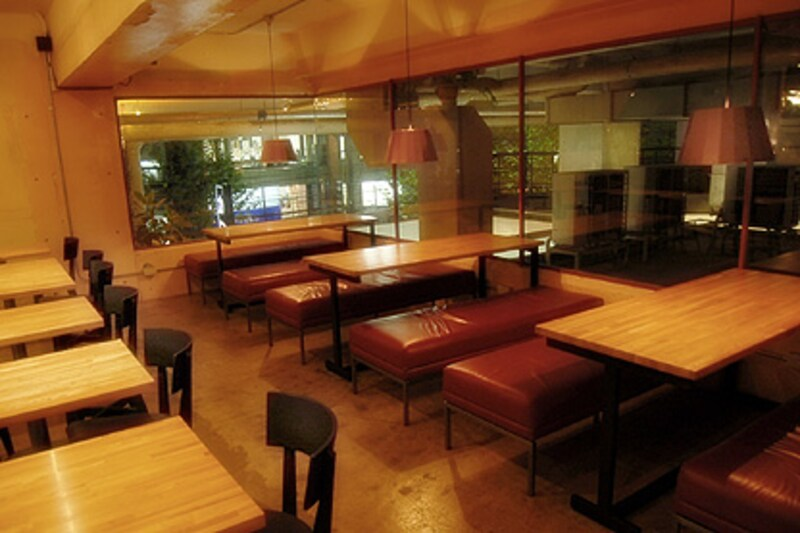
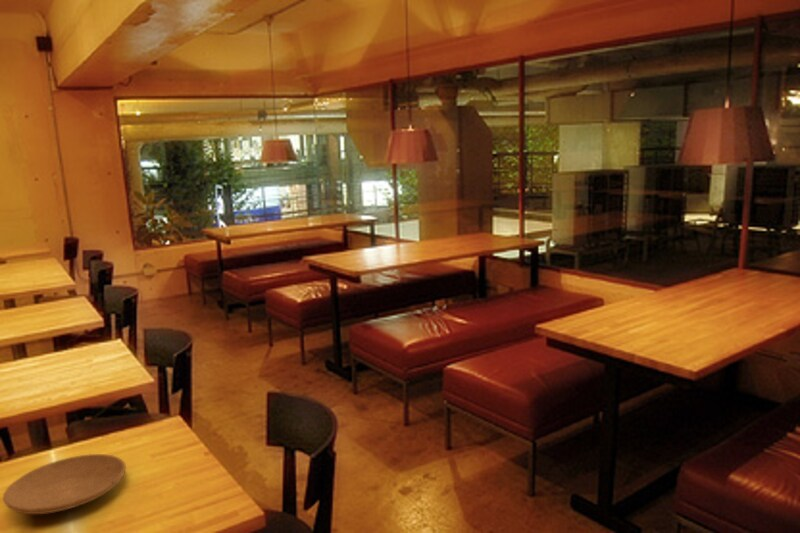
+ plate [2,453,127,515]
